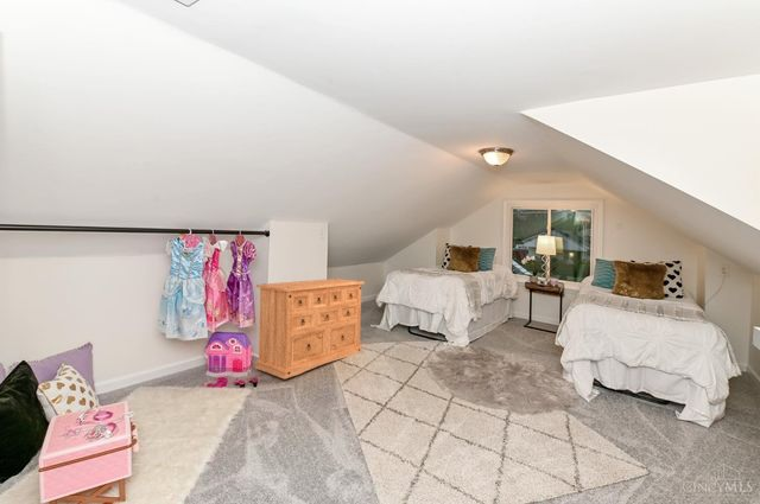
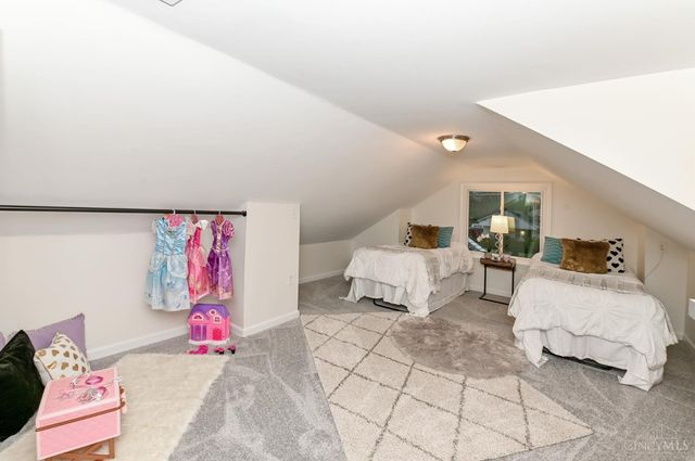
- dresser [254,277,366,381]
